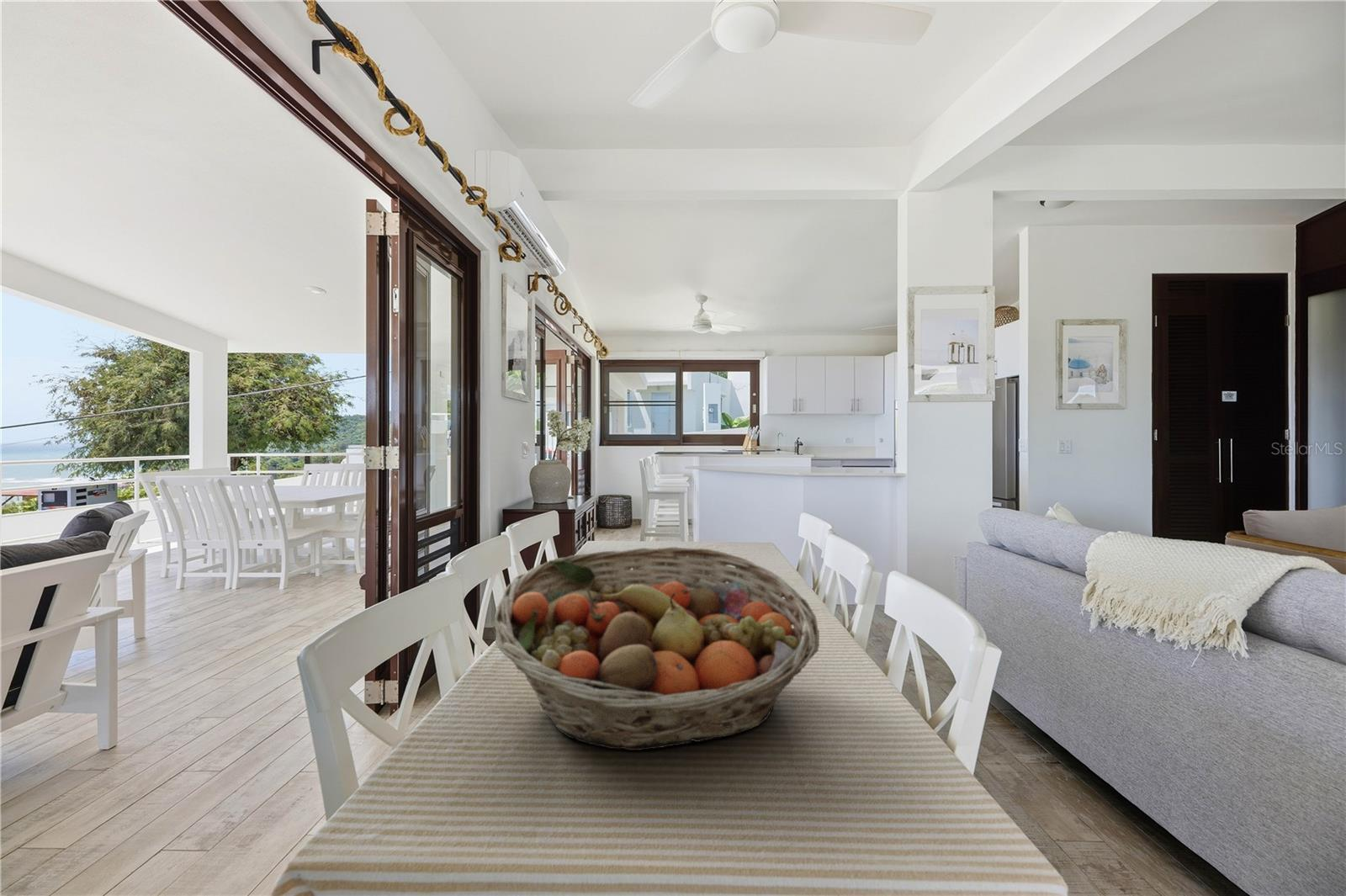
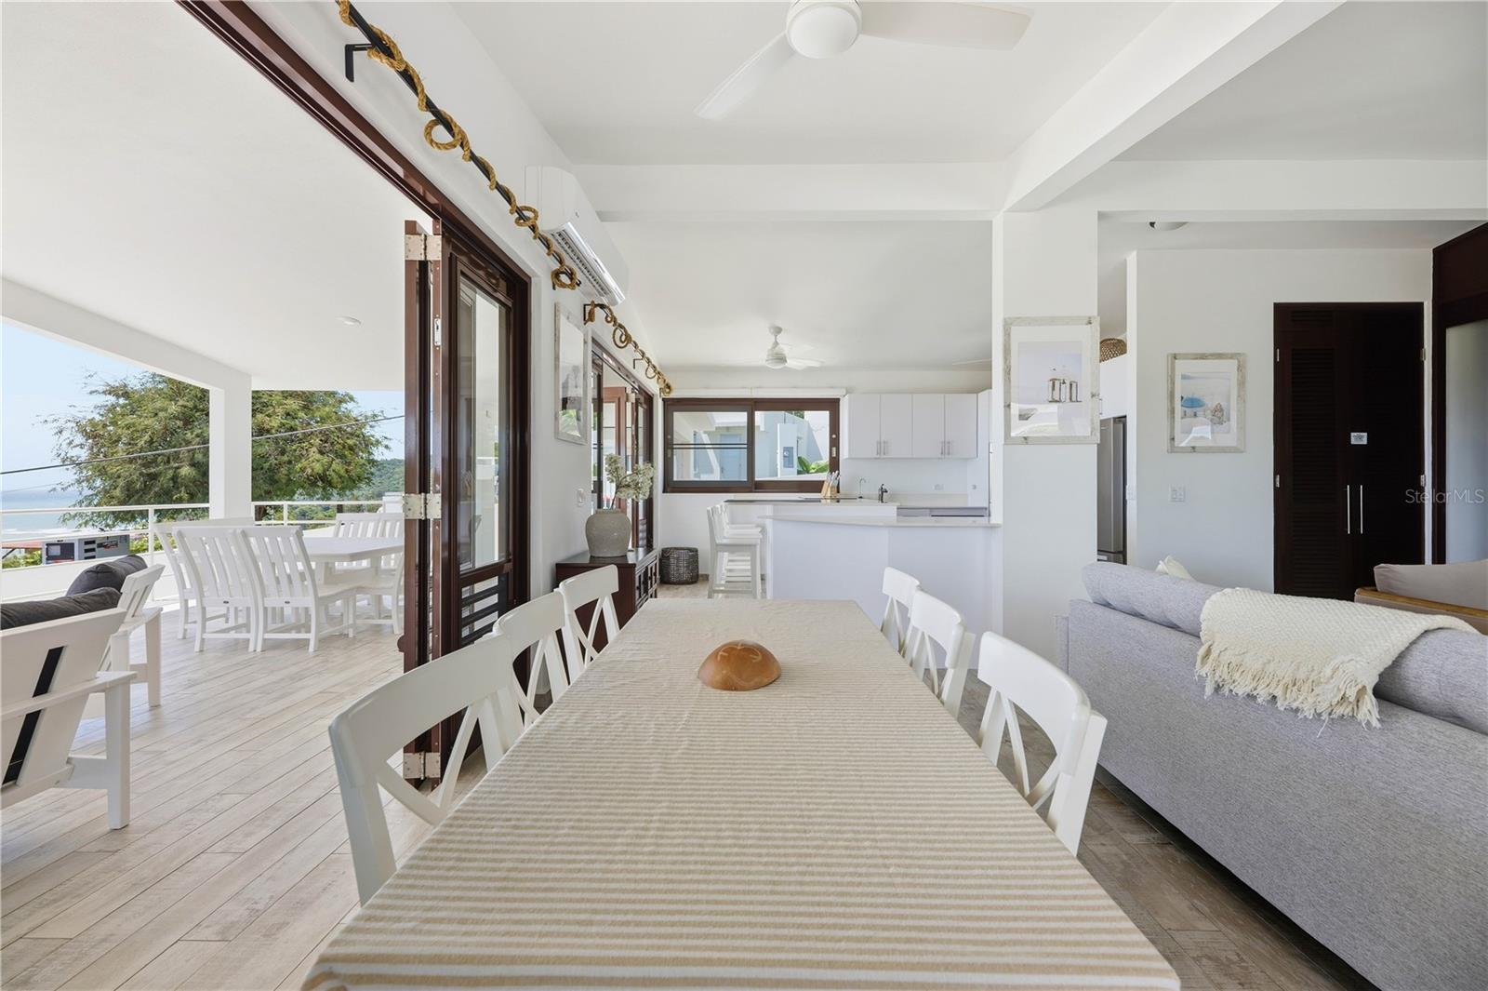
- fruit basket [494,546,820,751]
